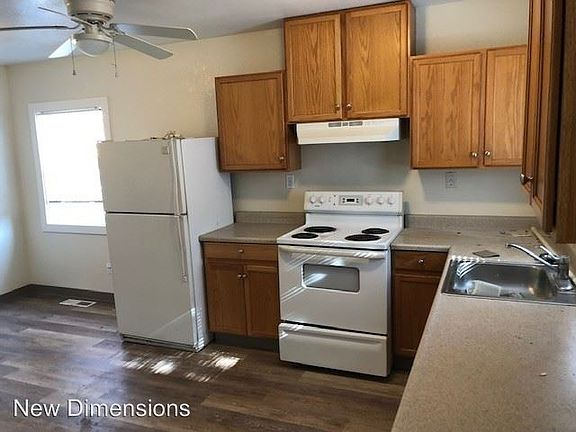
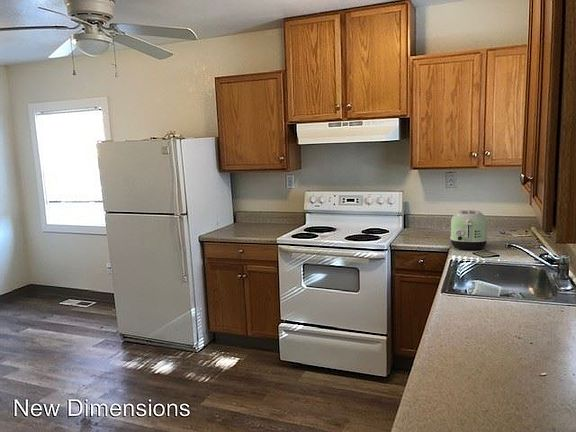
+ toaster [449,209,488,251]
